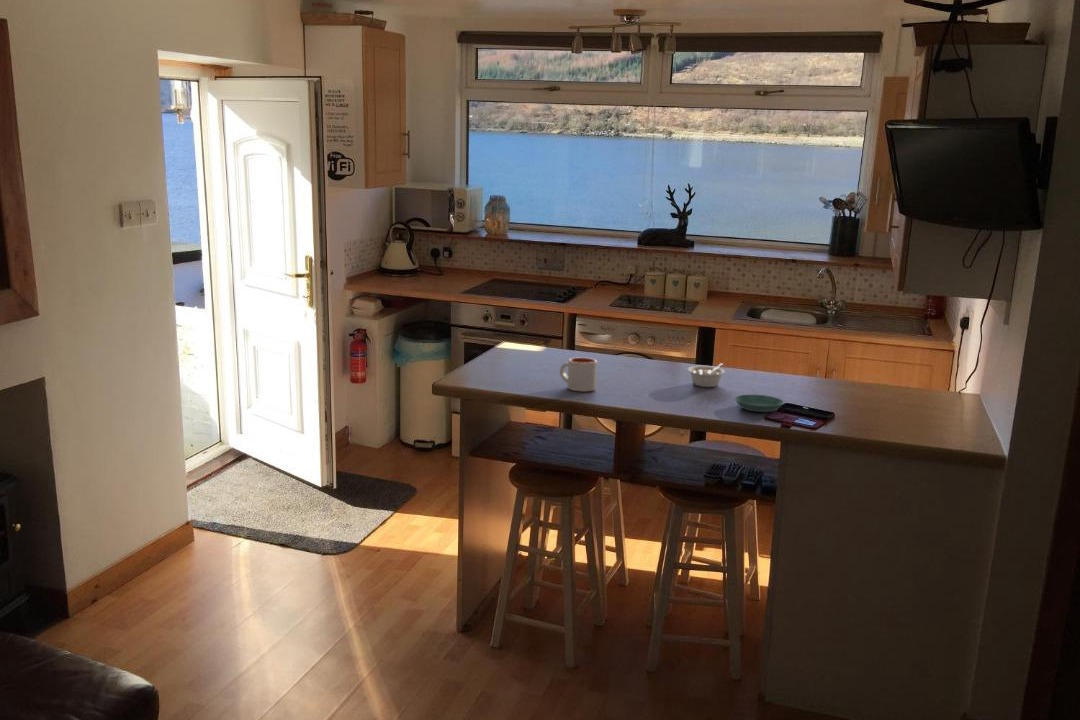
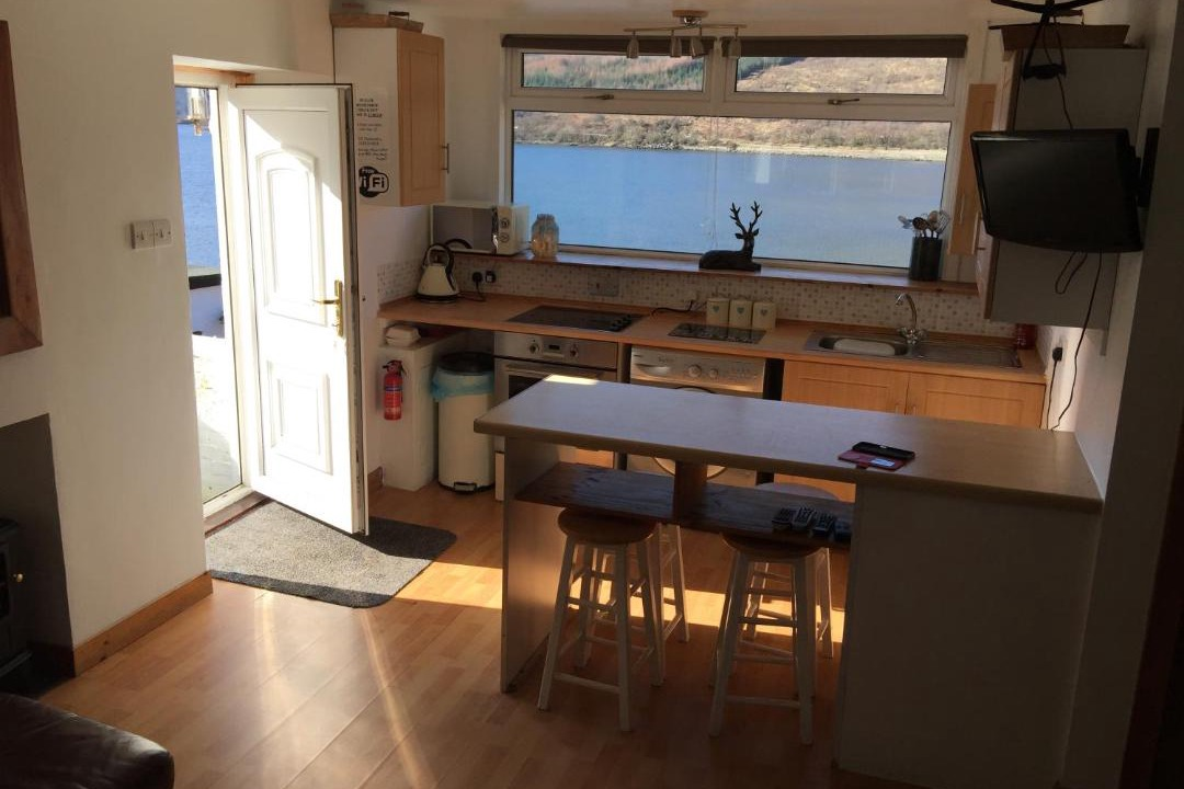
- legume [687,362,726,388]
- saucer [734,394,785,413]
- mug [559,357,598,393]
